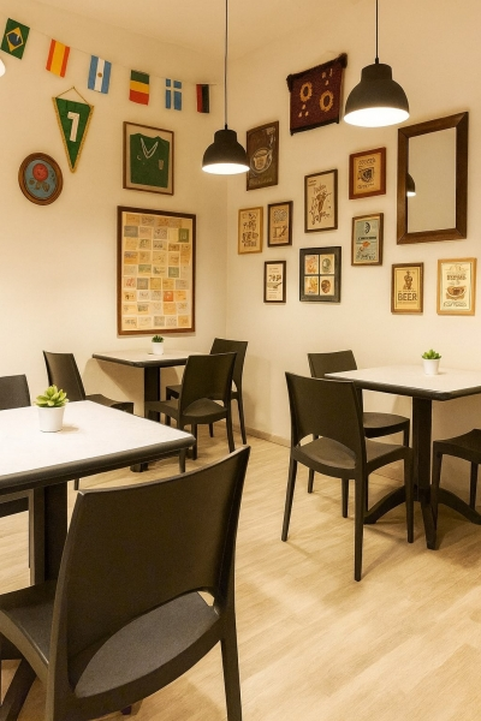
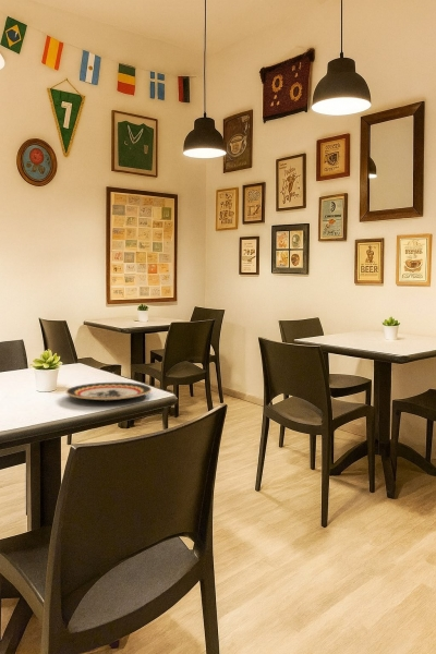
+ plate [65,382,153,402]
